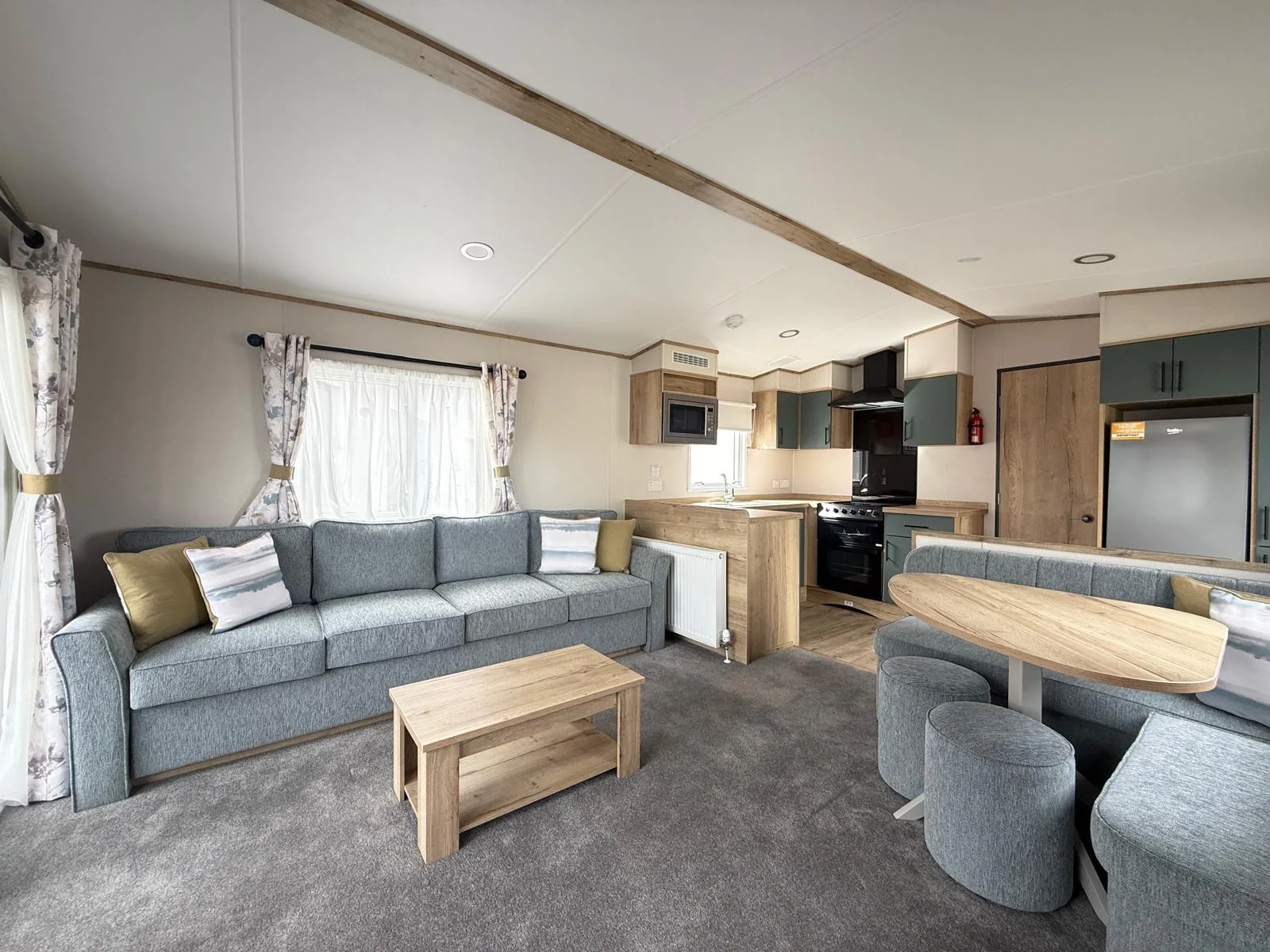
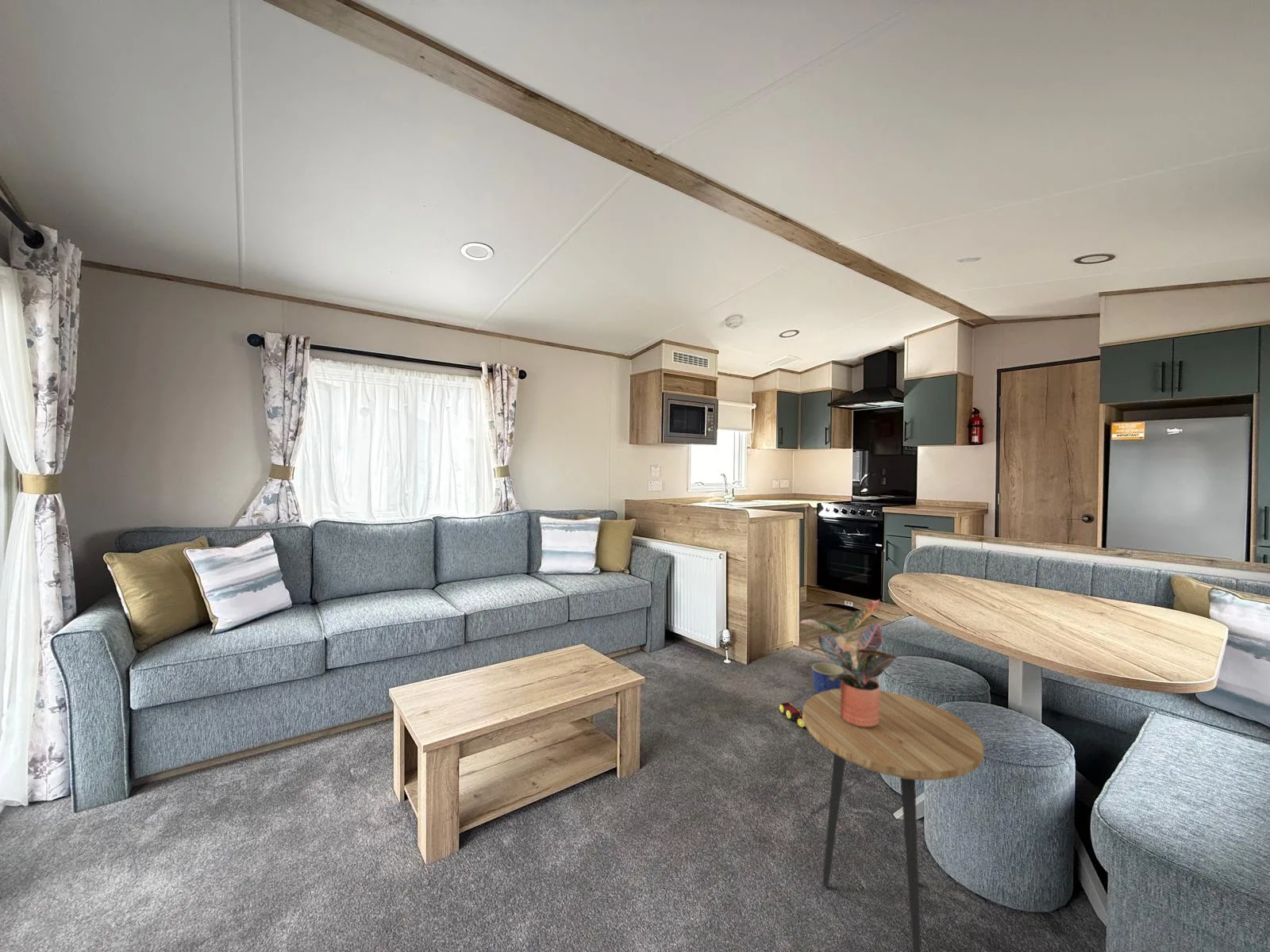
+ side table [802,689,985,952]
+ planter [811,662,845,694]
+ potted plant [799,599,899,727]
+ toy train [779,701,806,728]
